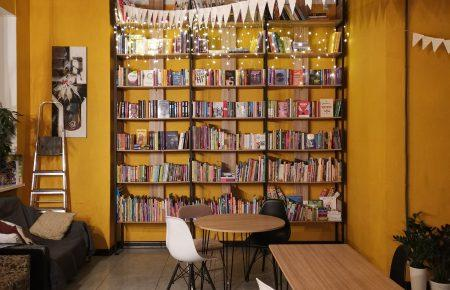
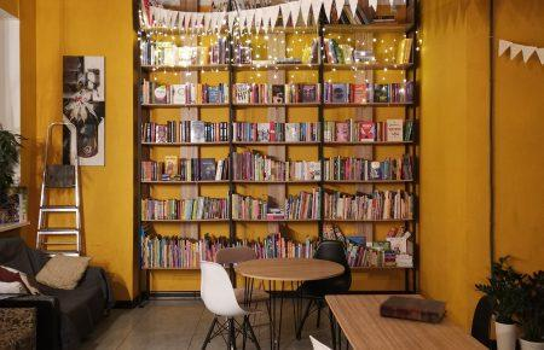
+ book [378,293,448,325]
